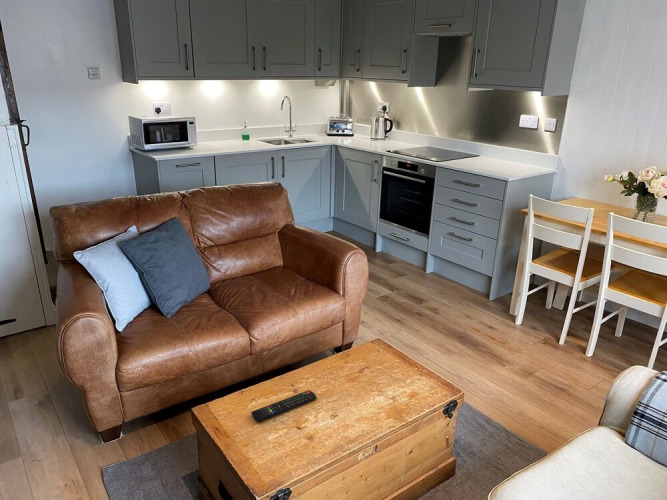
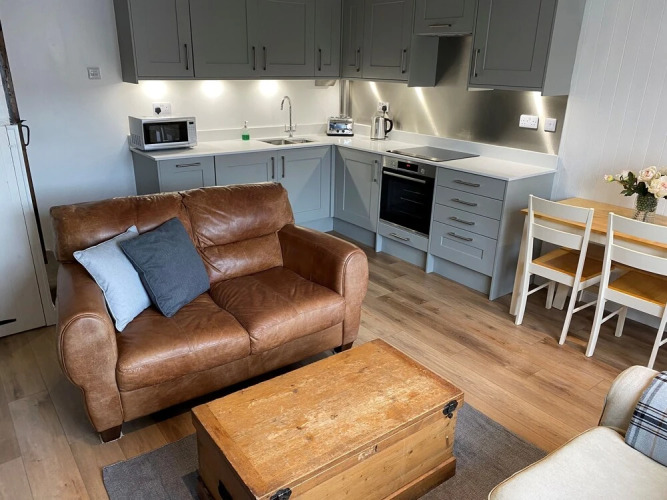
- remote control [250,389,318,423]
